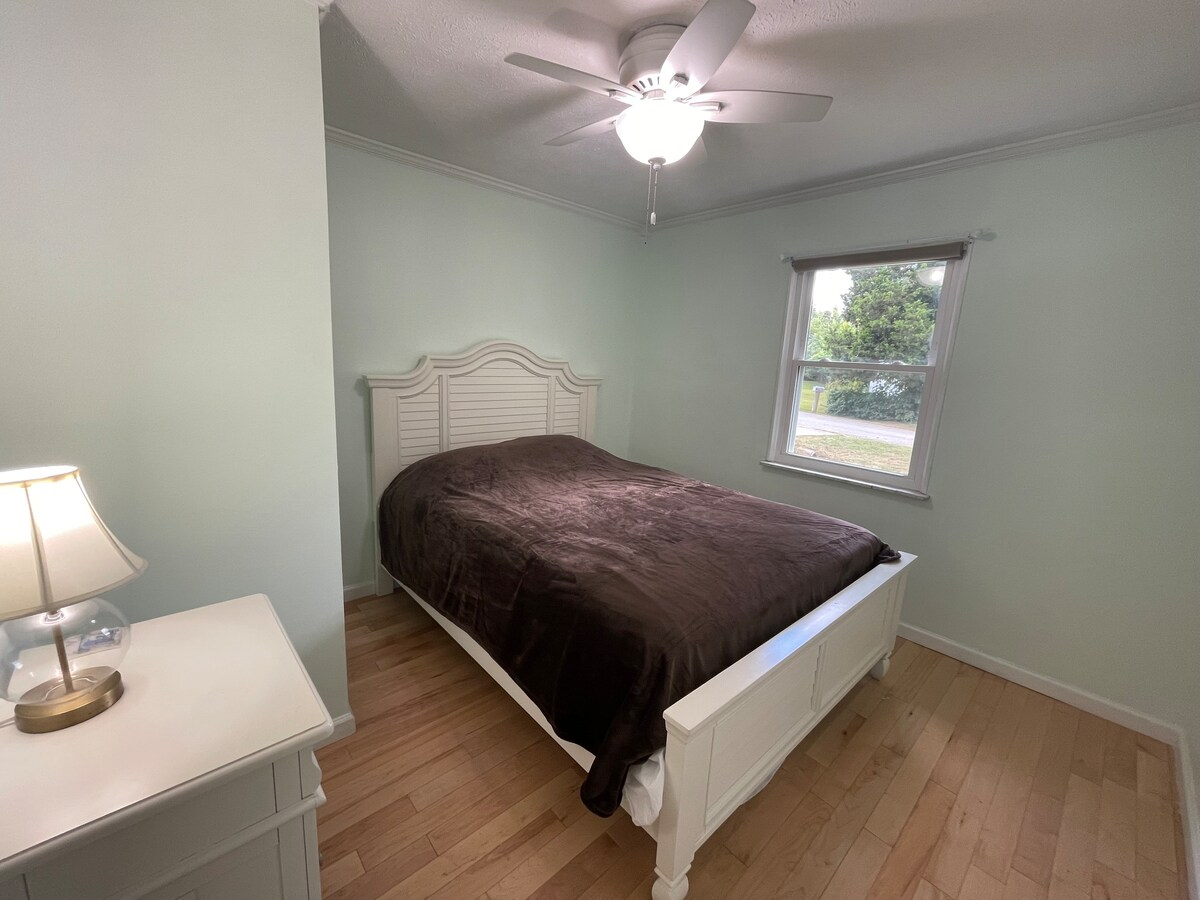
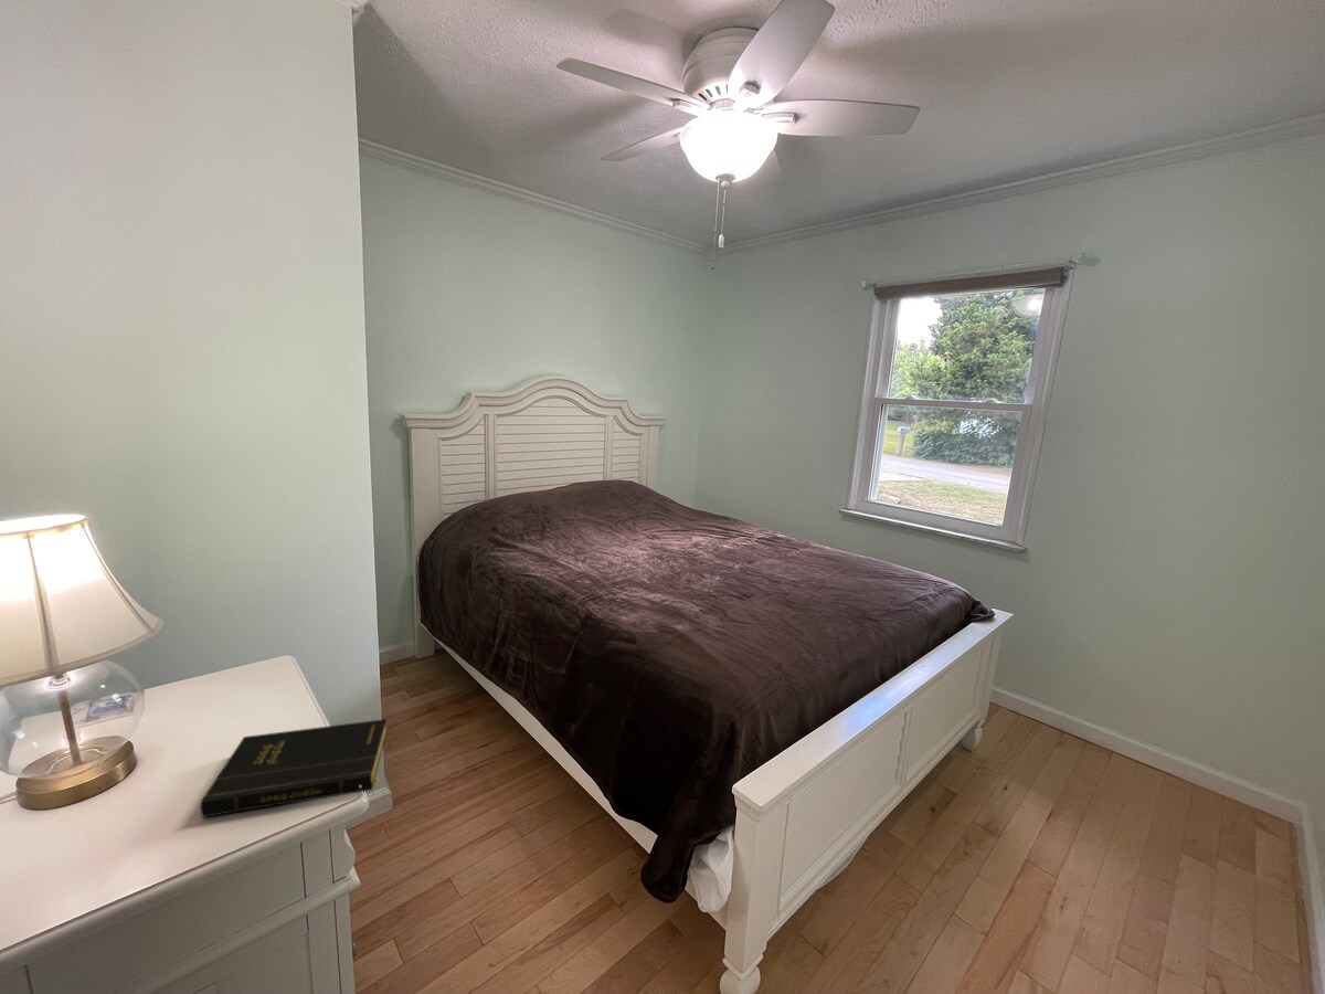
+ book [199,718,389,818]
